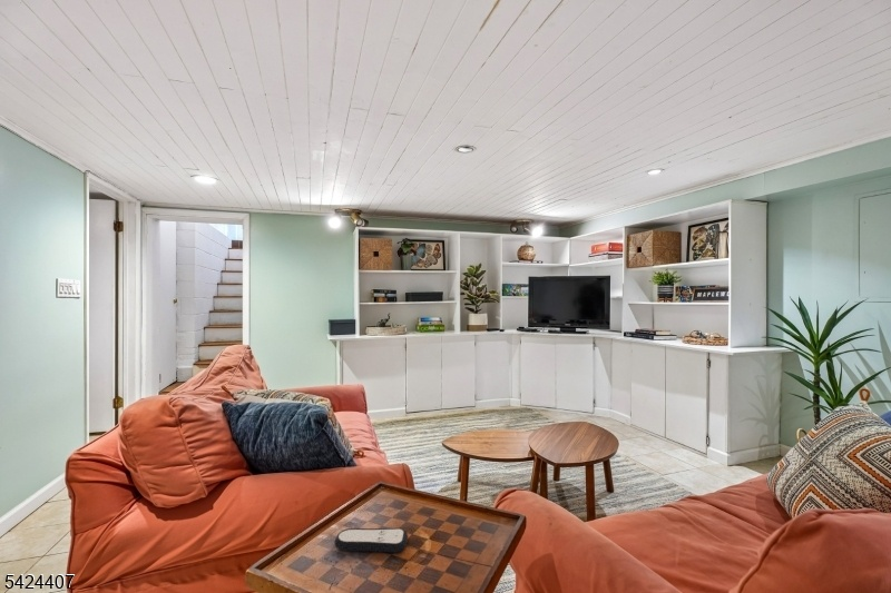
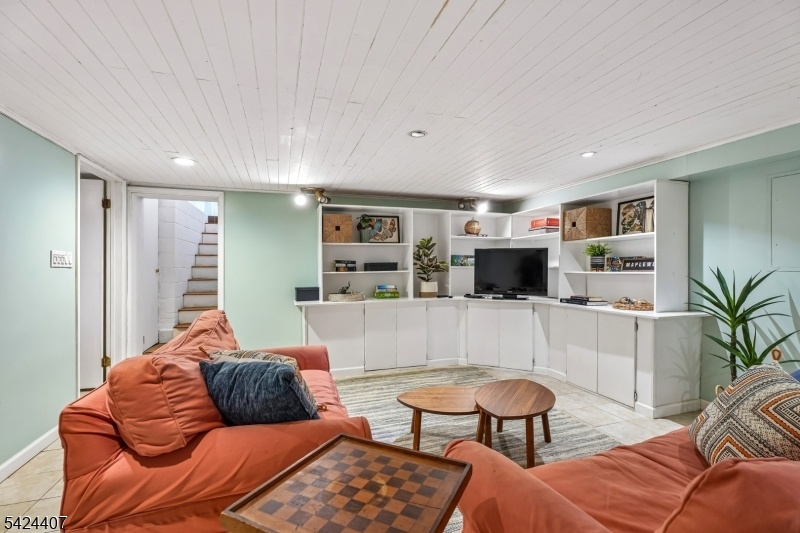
- remote control [333,527,409,554]
